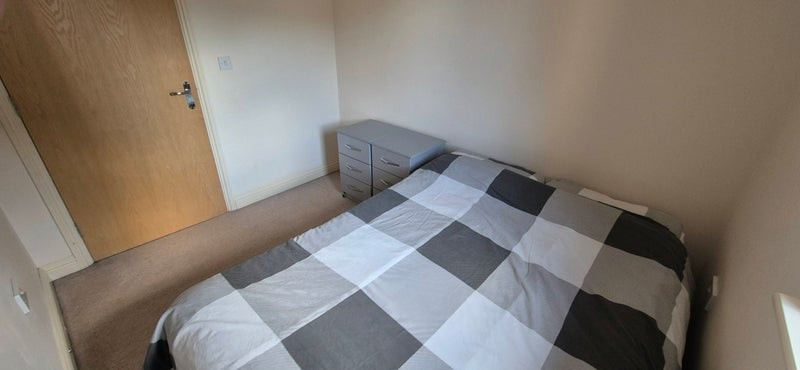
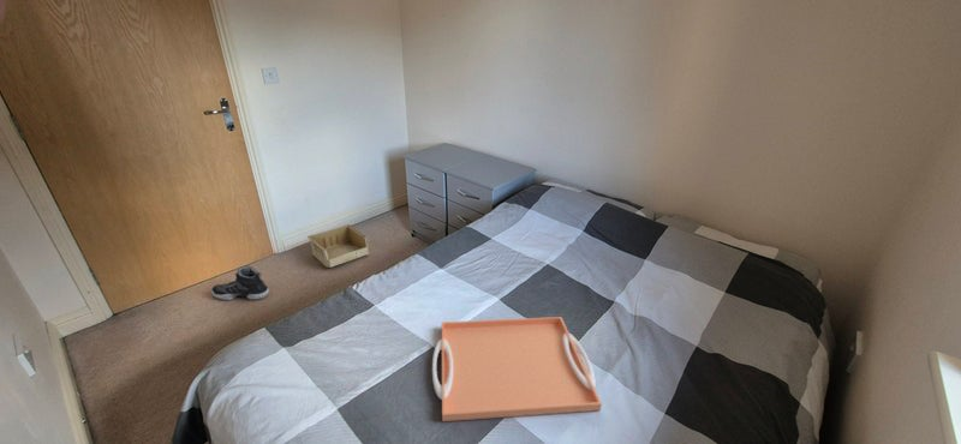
+ storage bin [306,223,370,269]
+ sneaker [210,264,270,301]
+ serving tray [431,316,603,422]
